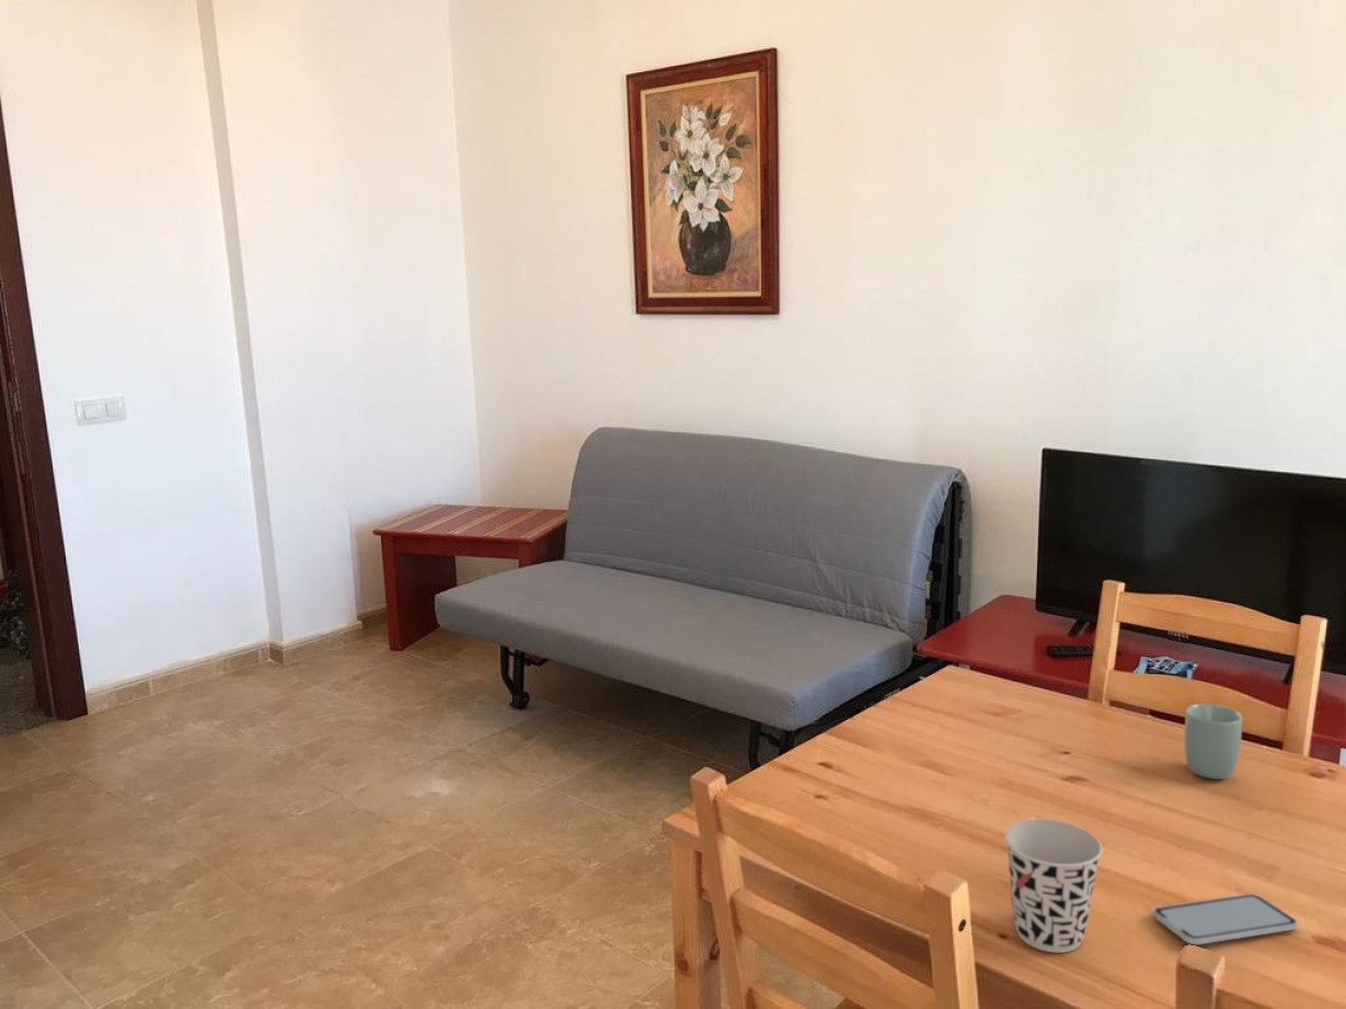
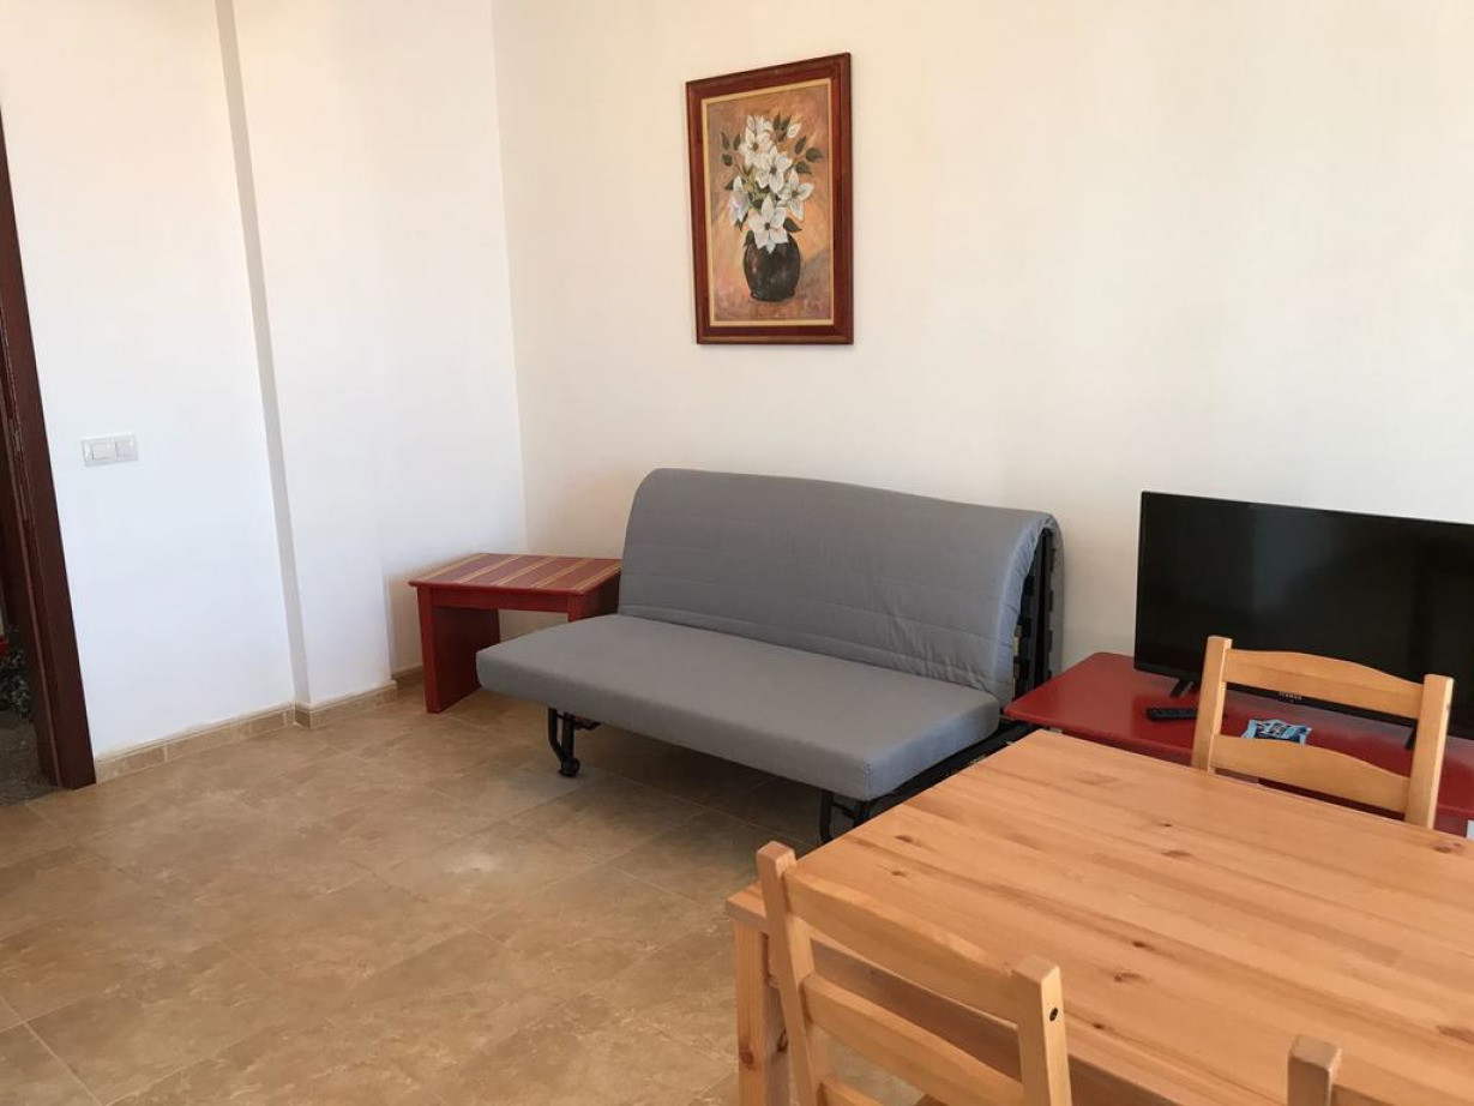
- cup [1003,817,1104,953]
- cup [1183,703,1243,780]
- smartphone [1152,893,1299,946]
